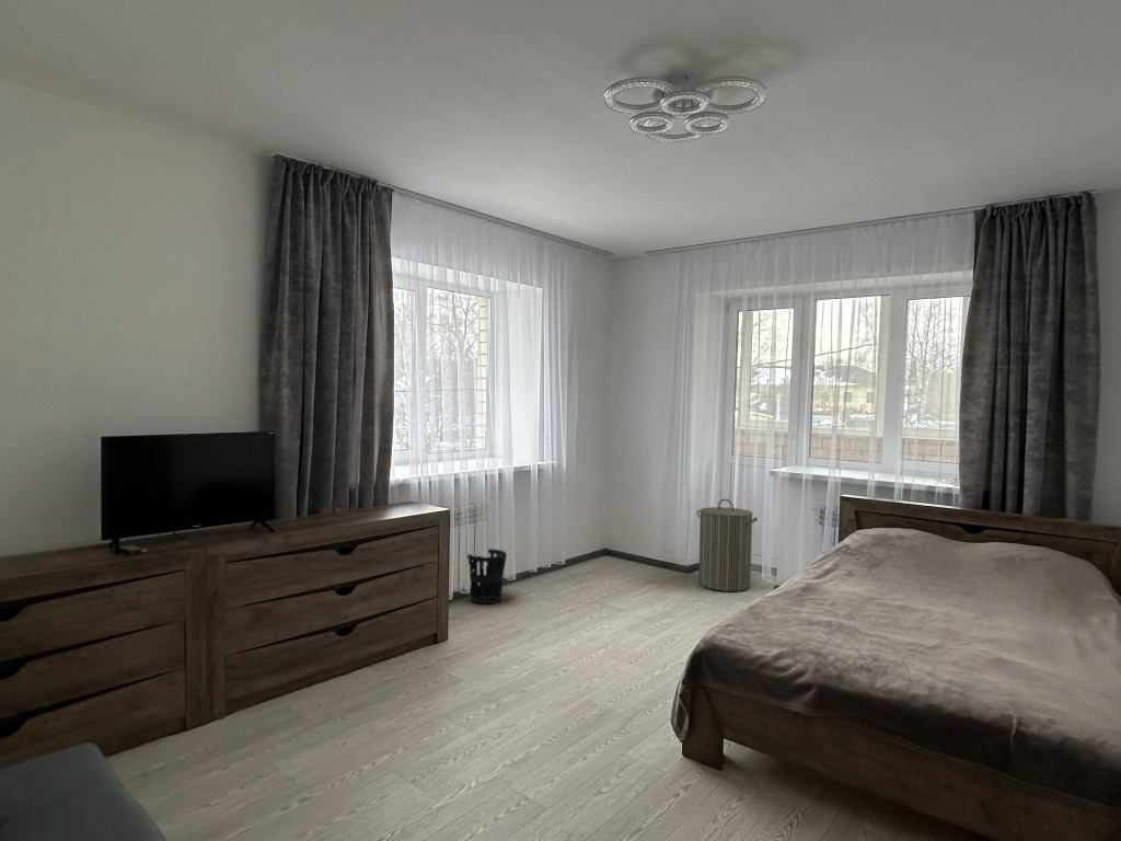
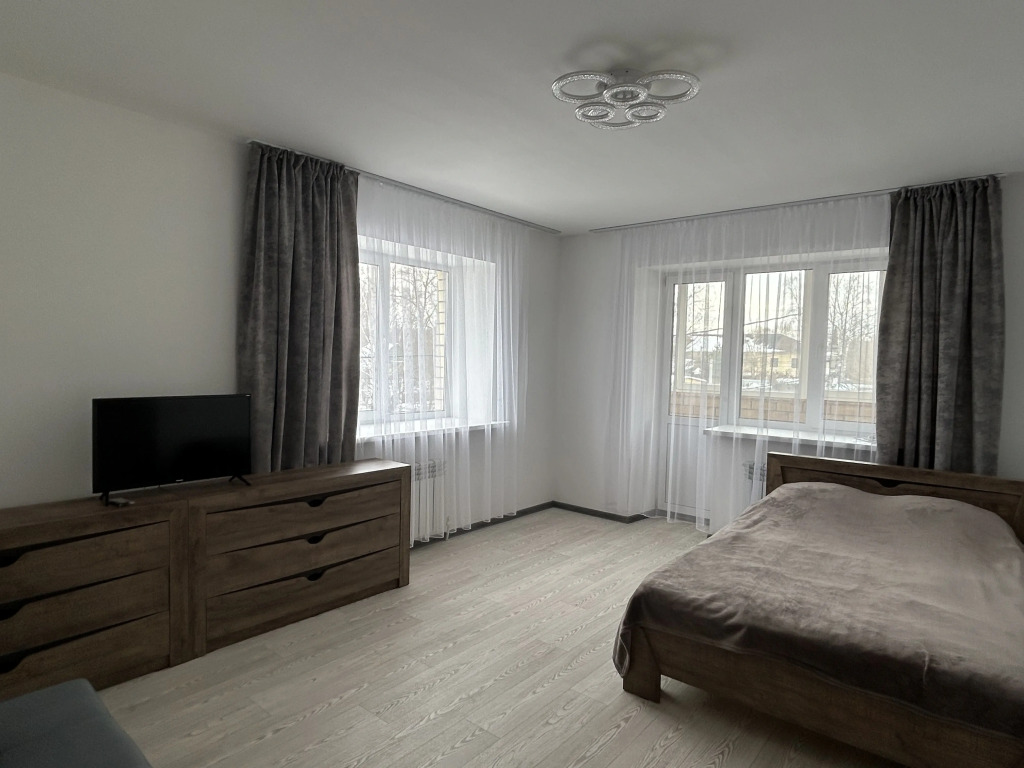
- wastebasket [466,548,508,604]
- laundry hamper [696,498,759,592]
